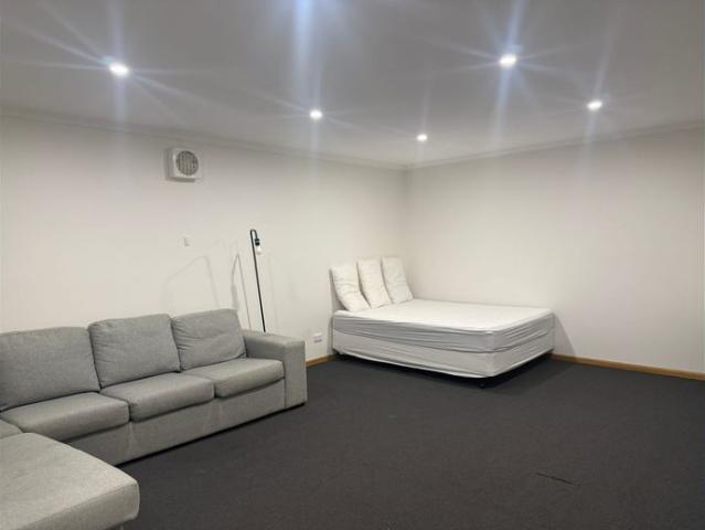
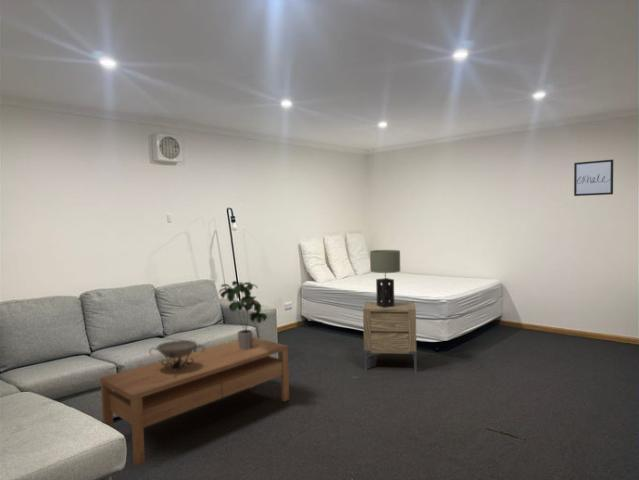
+ table lamp [369,249,401,307]
+ coffee table [99,336,290,468]
+ decorative bowl [148,339,205,371]
+ nightstand [362,300,418,372]
+ wall art [573,159,614,197]
+ potted plant [218,280,268,350]
